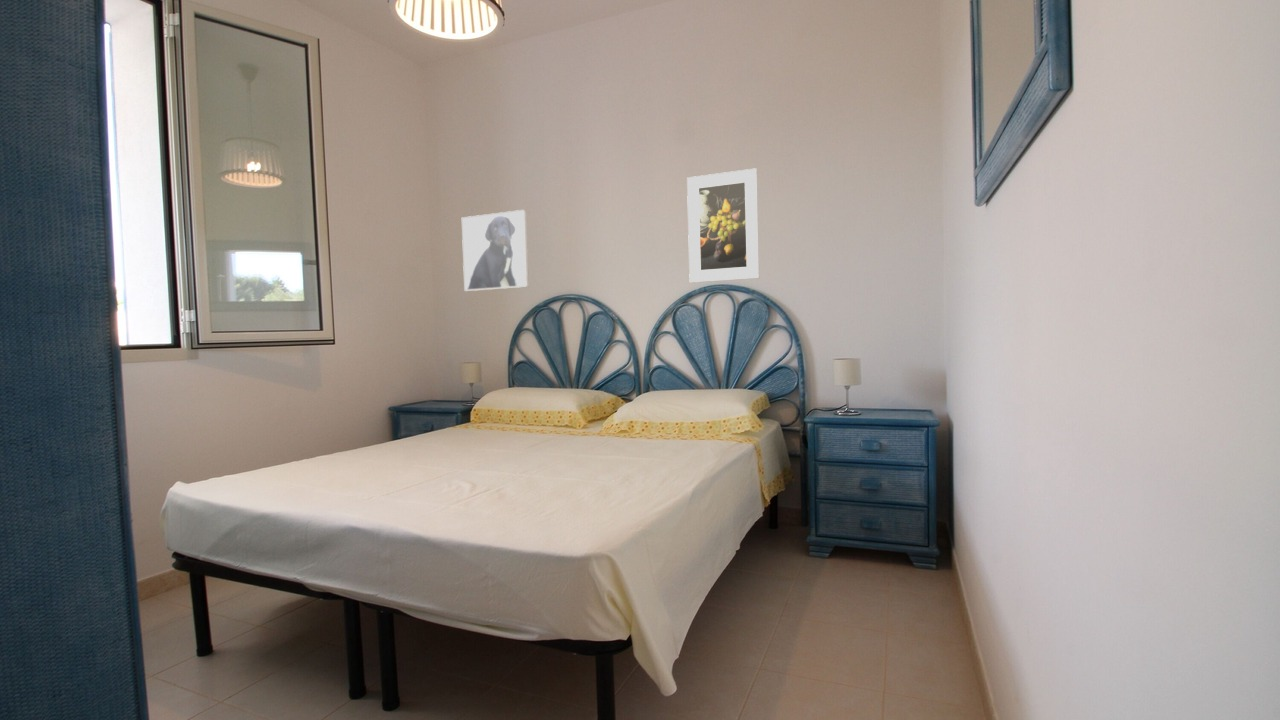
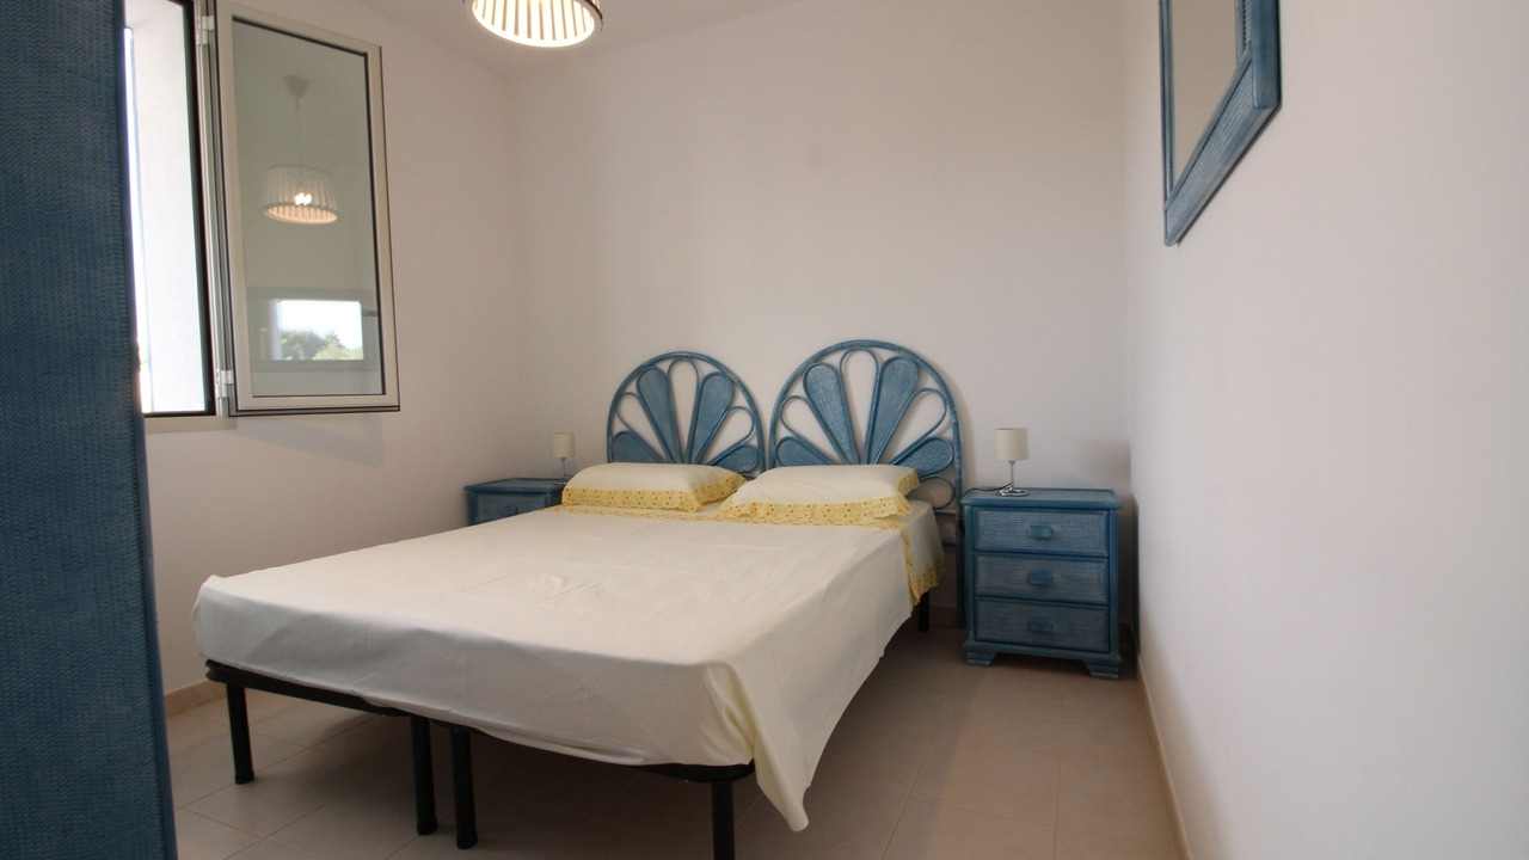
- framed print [686,167,760,284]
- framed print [461,209,530,292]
